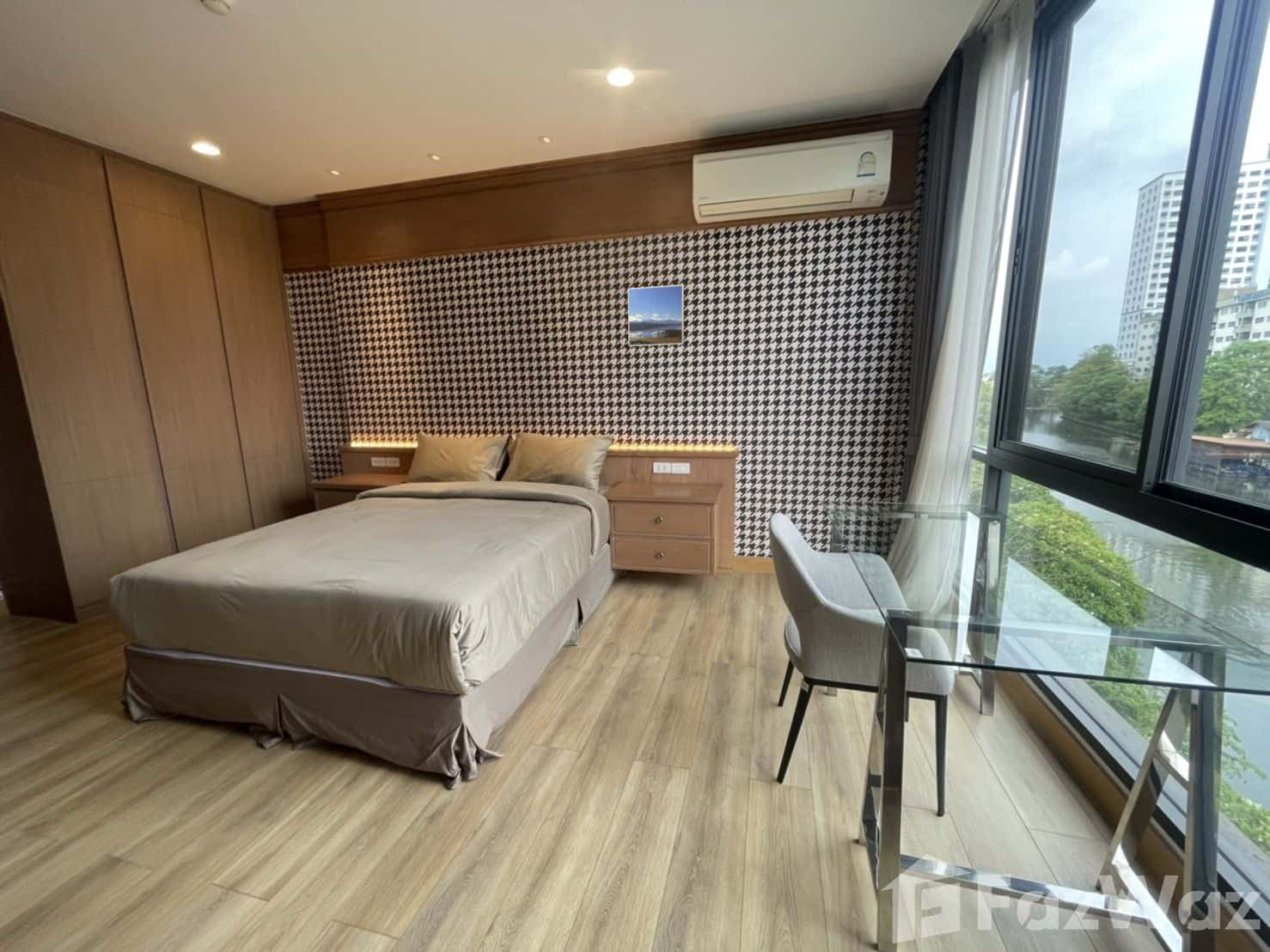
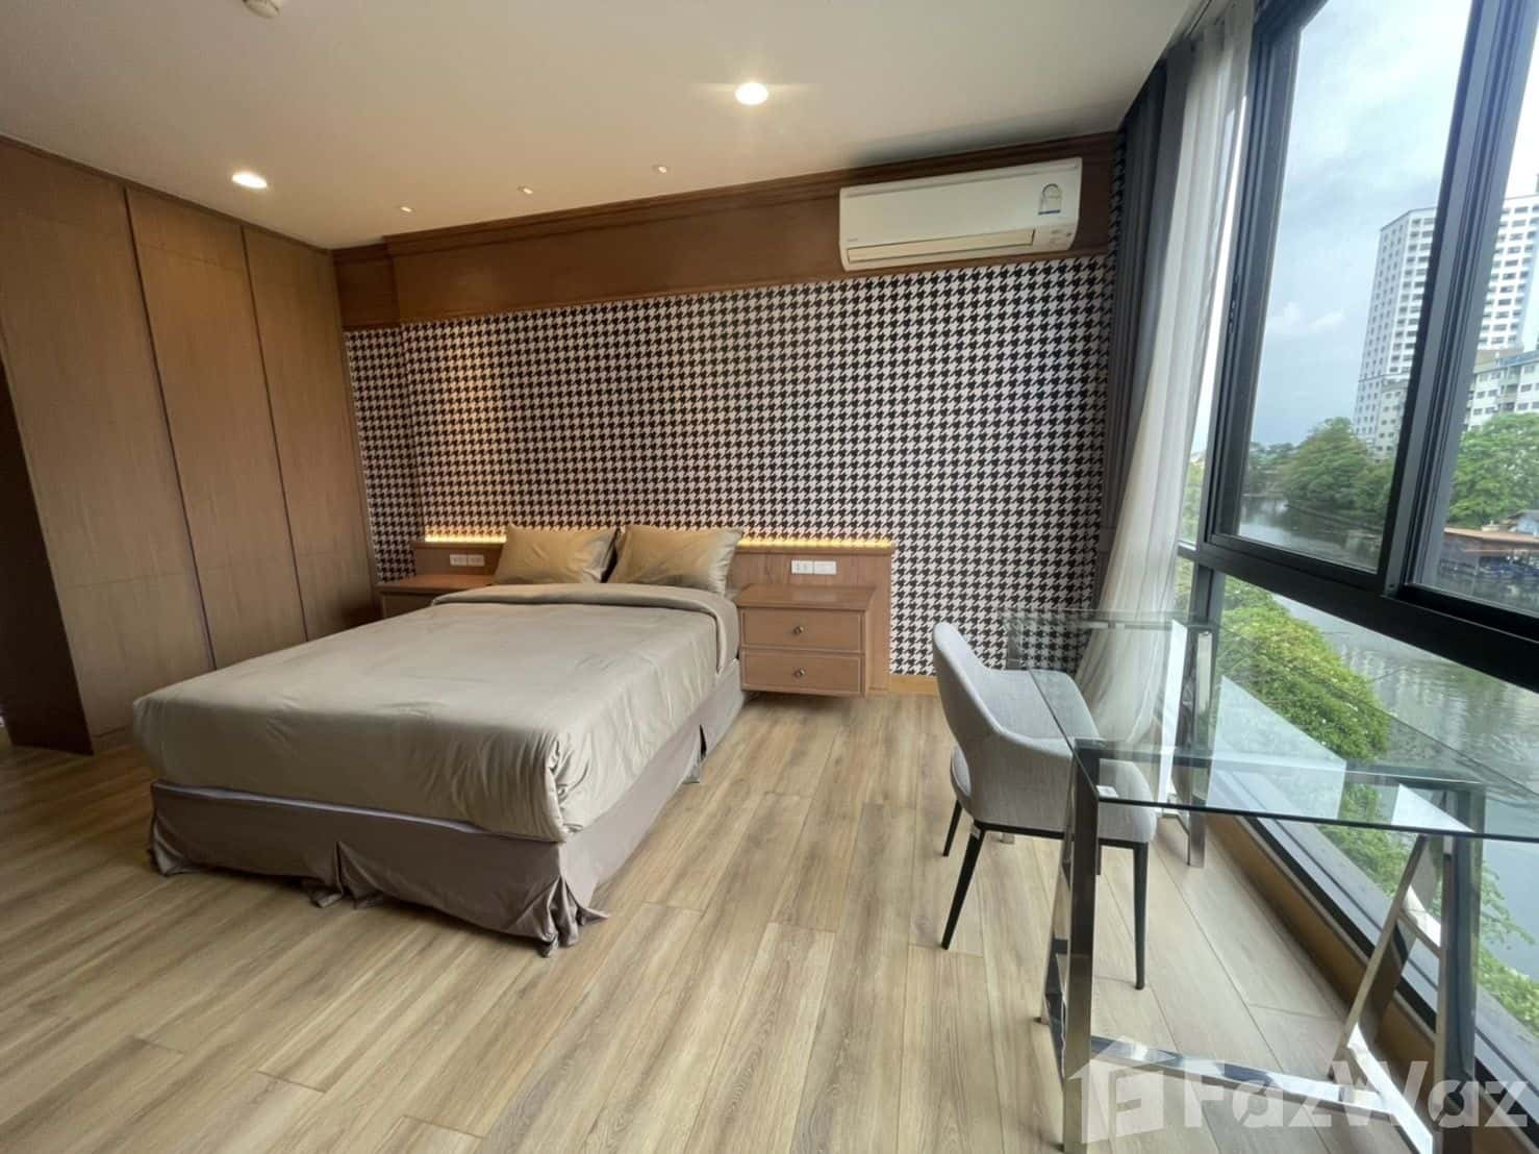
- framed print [627,284,685,347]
